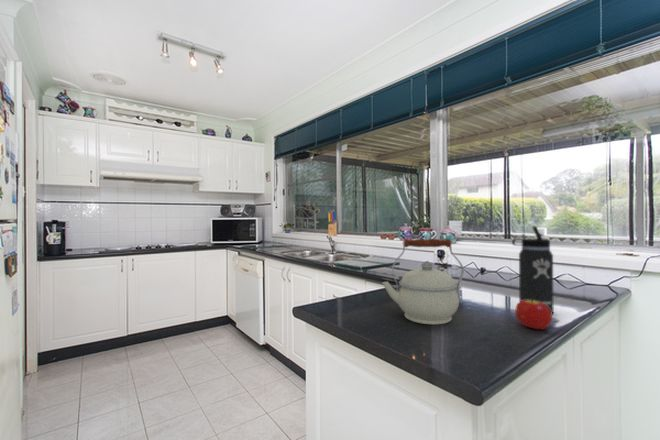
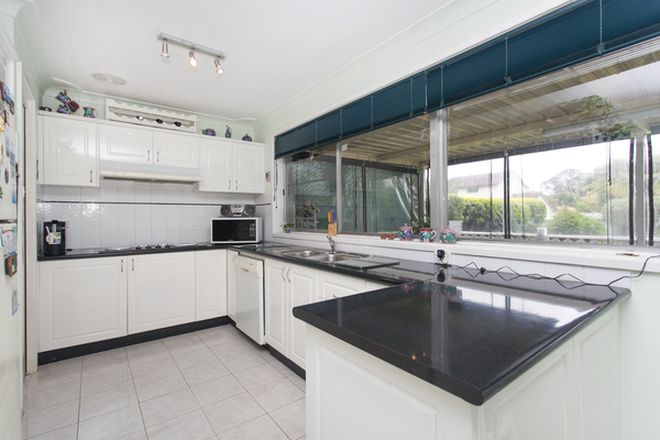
- thermos bottle [511,225,555,314]
- kettle [382,238,465,326]
- fruit [515,299,553,330]
